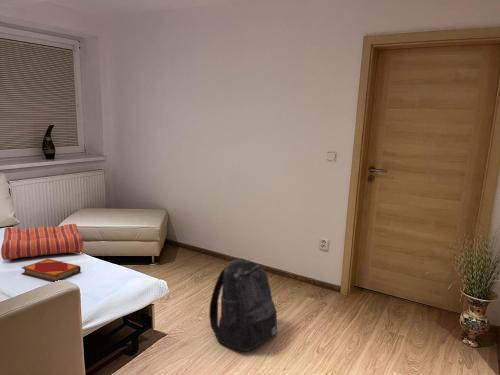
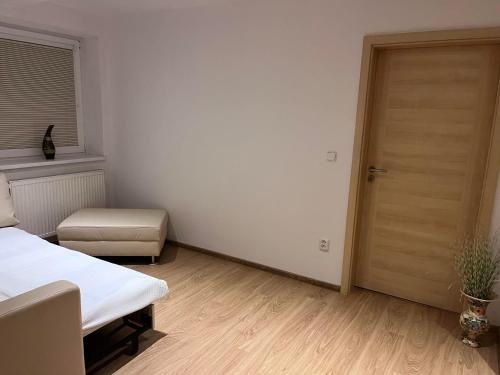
- hardback book [21,258,82,283]
- backpack [208,258,278,352]
- seat cushion [0,223,84,261]
